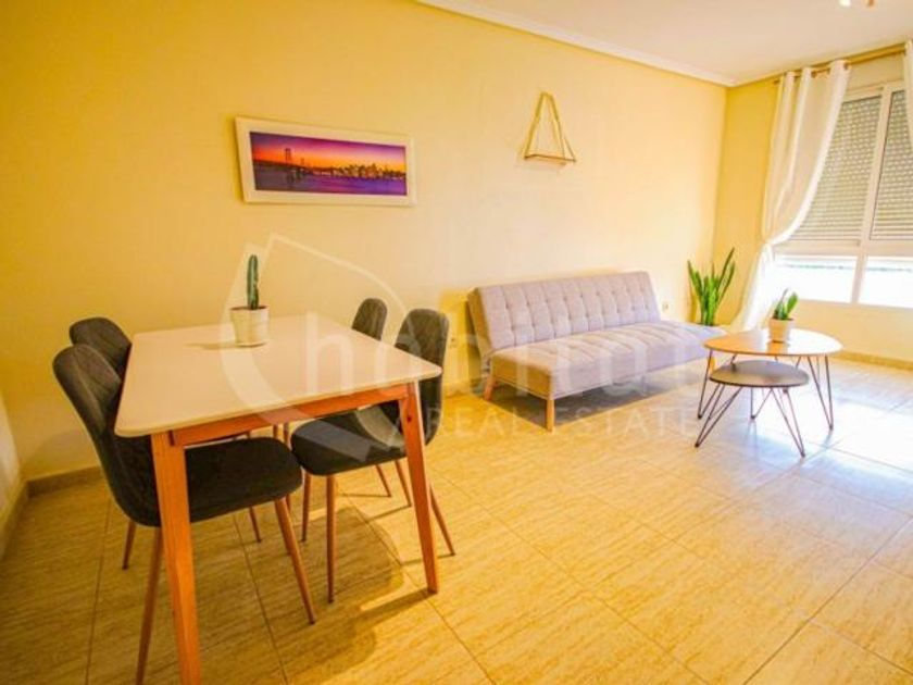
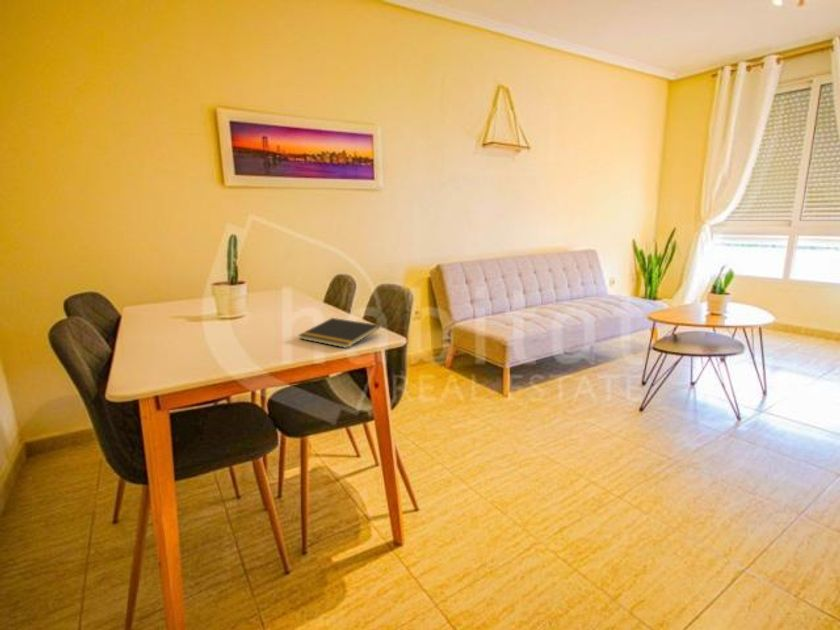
+ notepad [298,317,381,349]
